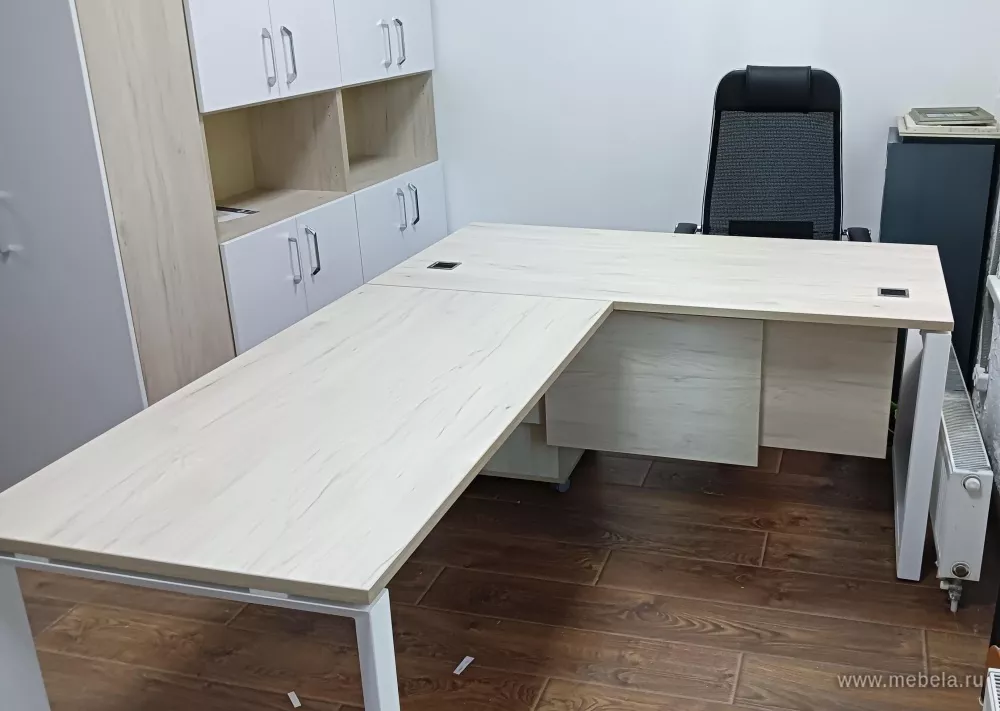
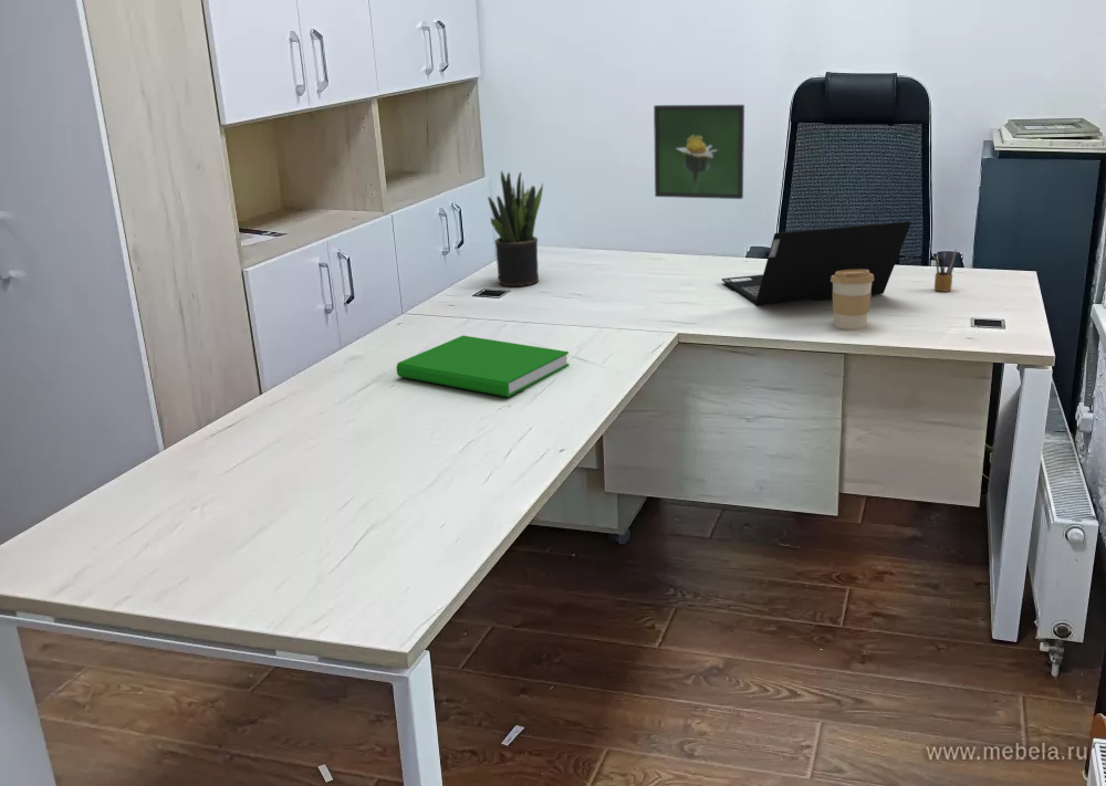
+ potted plant [487,169,544,287]
+ laptop computer [721,220,912,306]
+ book [396,334,571,398]
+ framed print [653,104,745,200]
+ coffee cup [831,270,874,331]
+ pencil box [933,249,960,293]
